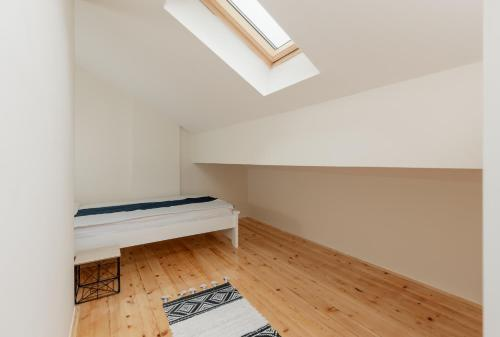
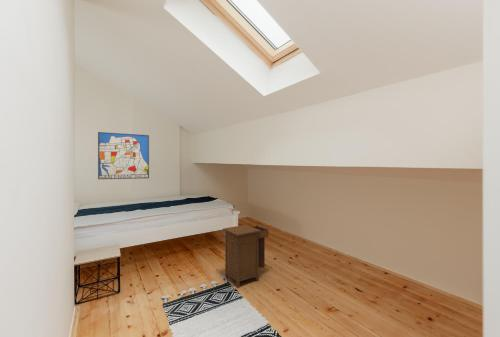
+ nightstand [222,224,269,288]
+ wall art [97,131,150,180]
